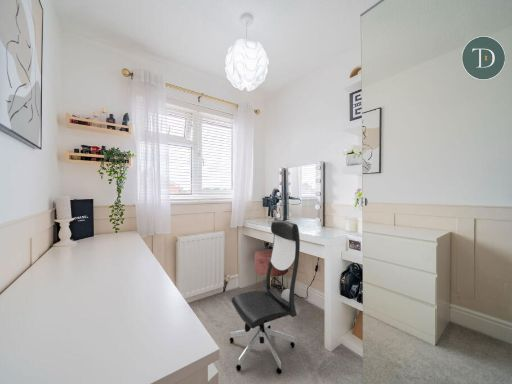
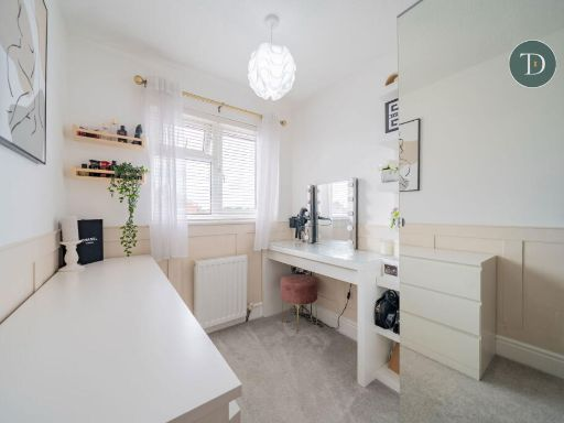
- office chair [229,219,301,375]
